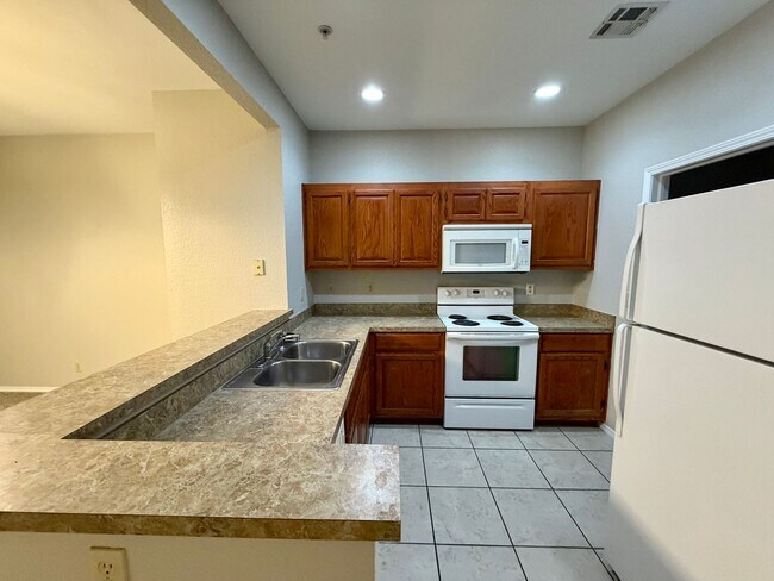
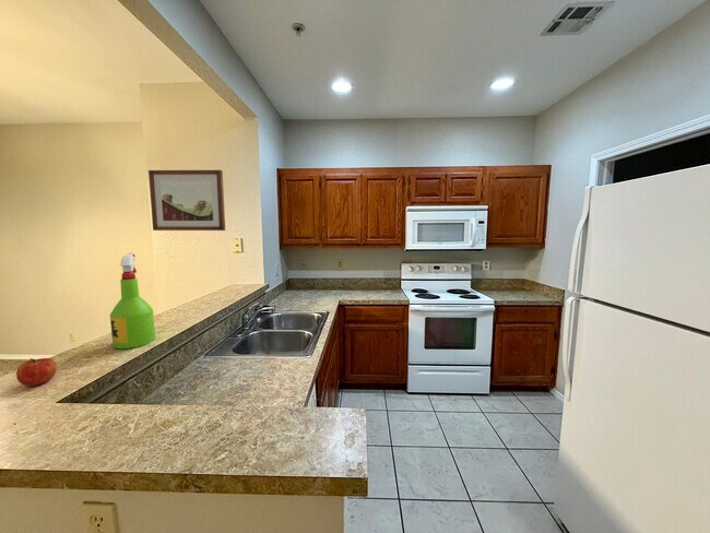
+ fruit [15,357,58,387]
+ wall art [147,169,226,232]
+ spray bottle [109,252,156,350]
